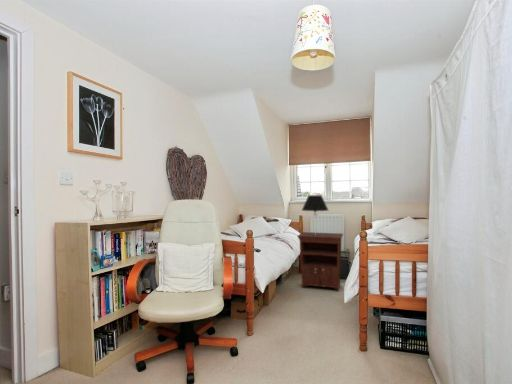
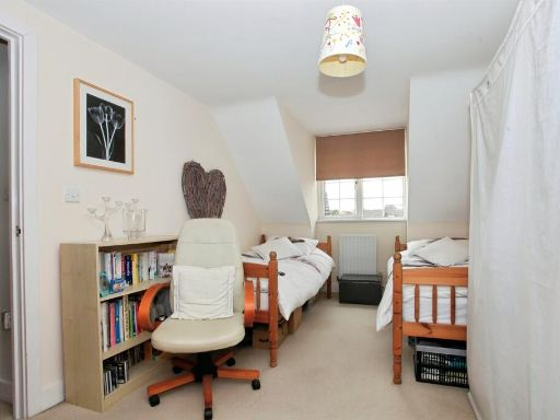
- table lamp [301,194,329,235]
- nightstand [297,231,344,292]
